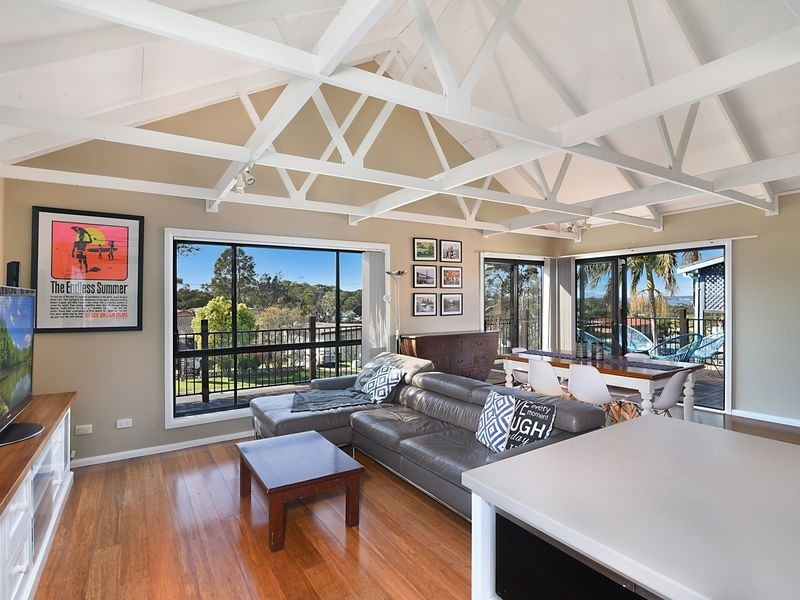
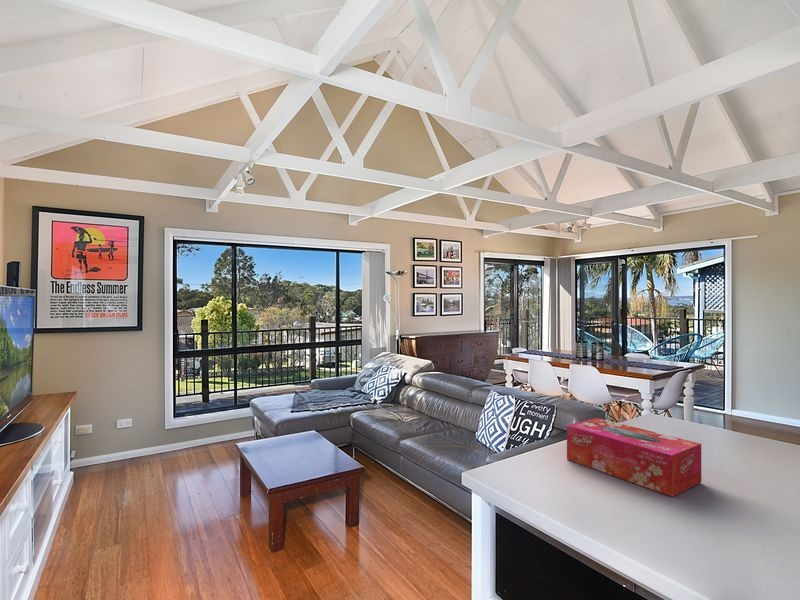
+ tissue box [566,417,702,498]
